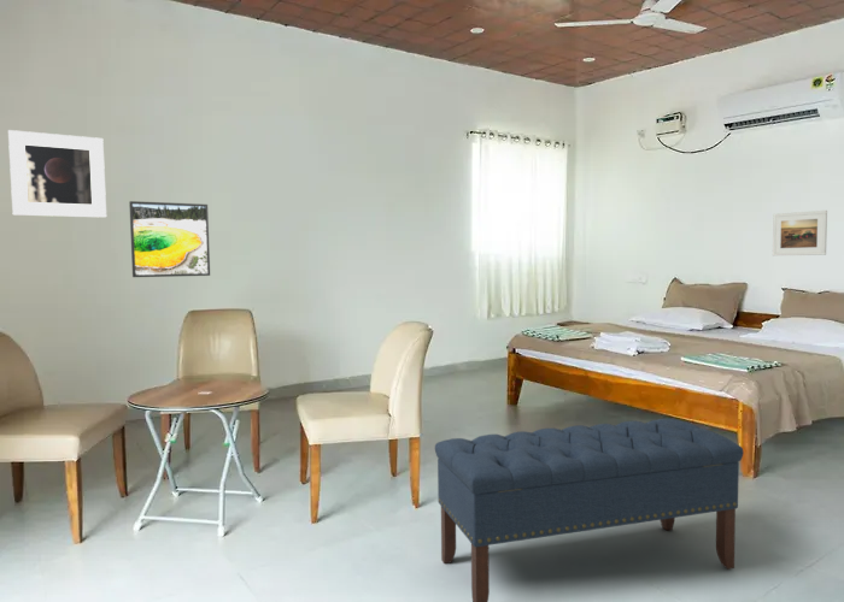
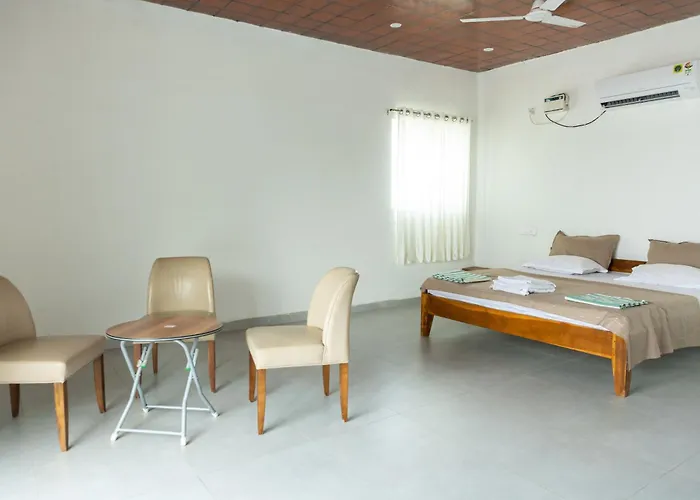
- bench [434,418,745,602]
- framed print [772,209,828,256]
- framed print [7,129,107,219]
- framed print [128,200,211,278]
